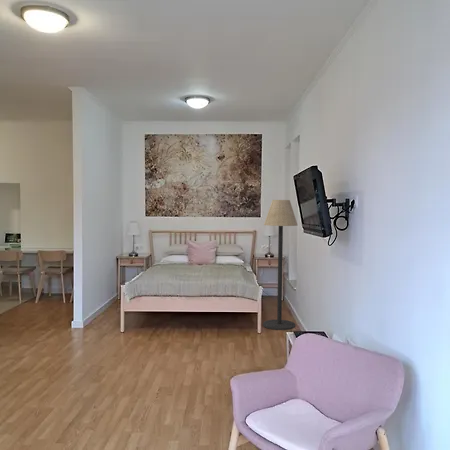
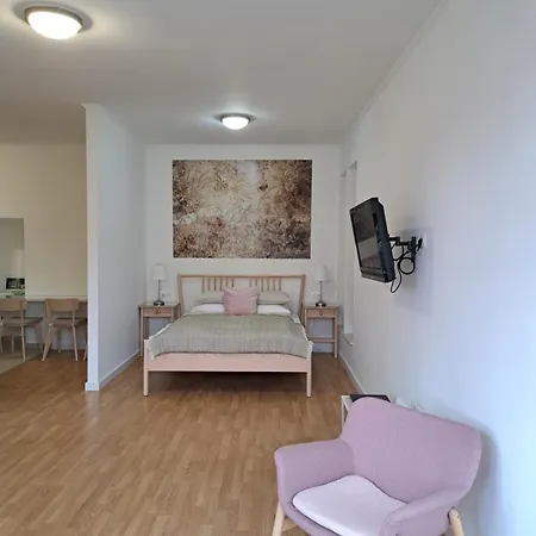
- floor lamp [262,199,299,331]
